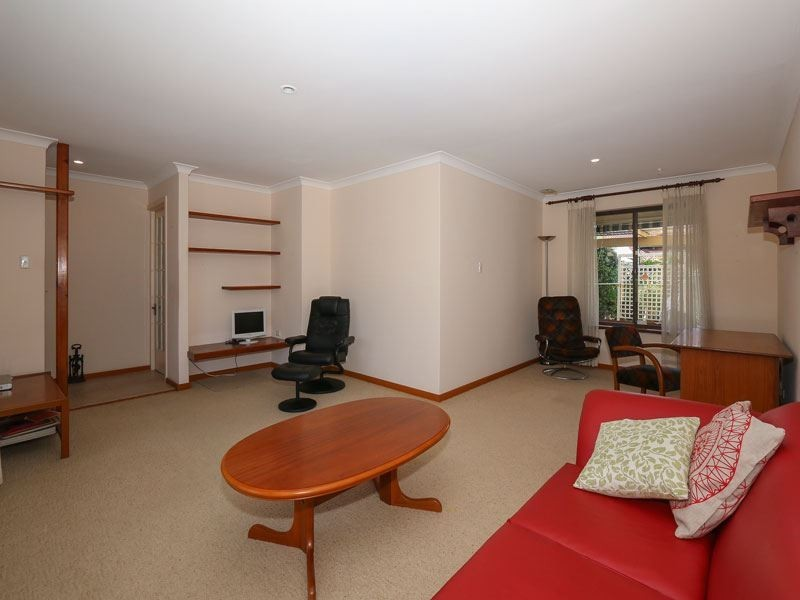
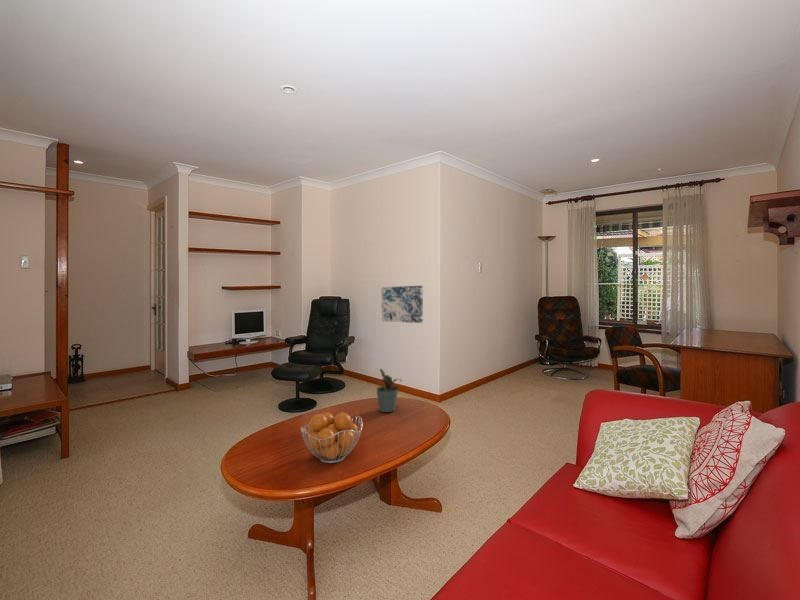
+ wall art [381,285,424,324]
+ potted plant [370,368,403,413]
+ fruit basket [300,411,363,464]
